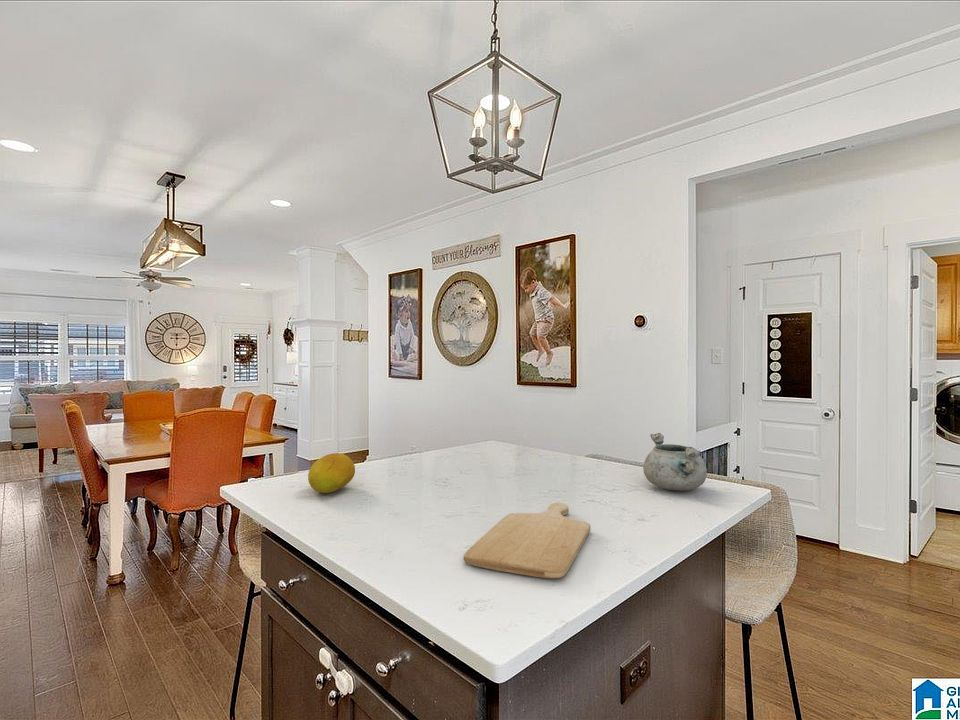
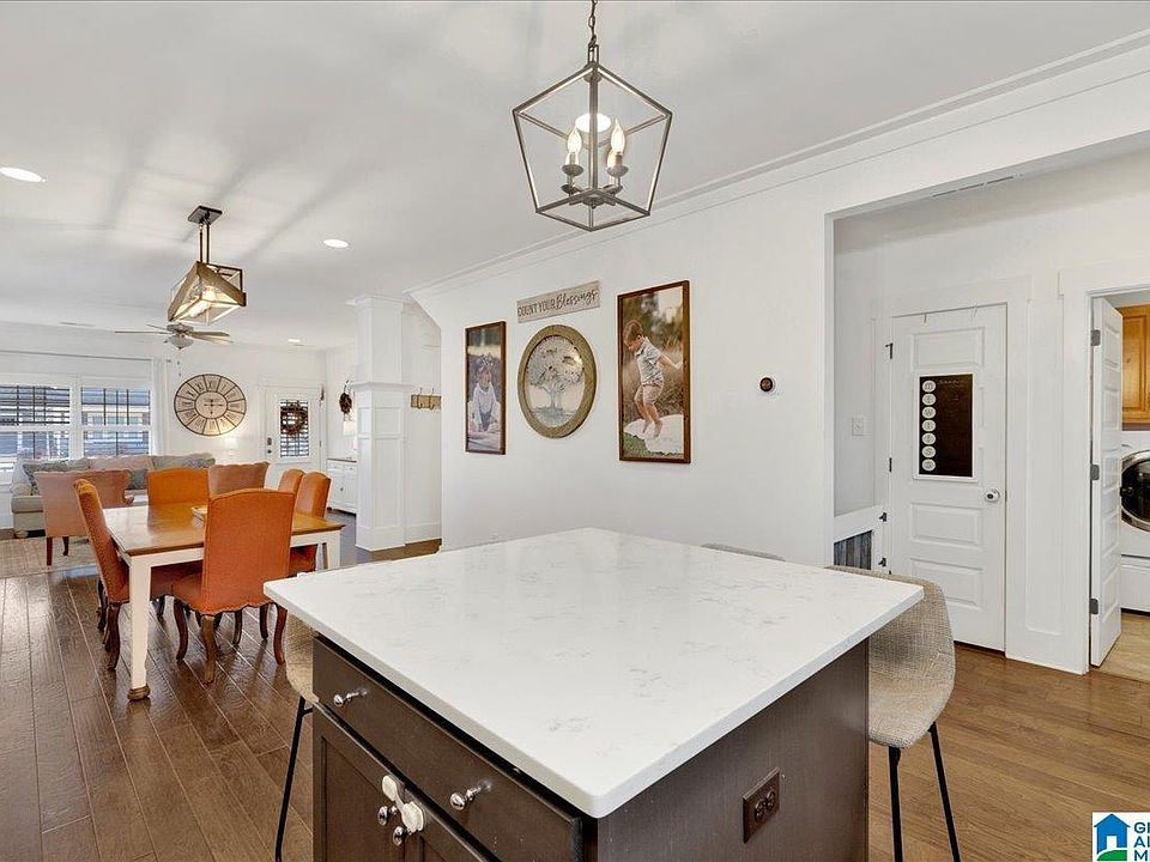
- decorative bowl [642,432,708,492]
- fruit [307,452,356,494]
- chopping board [463,502,591,579]
